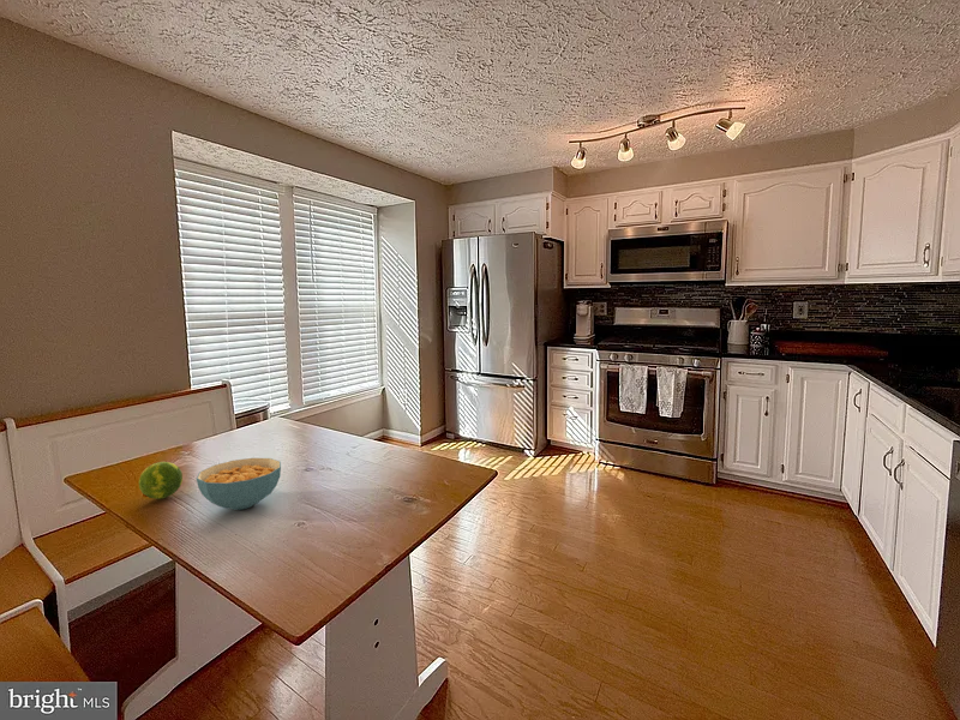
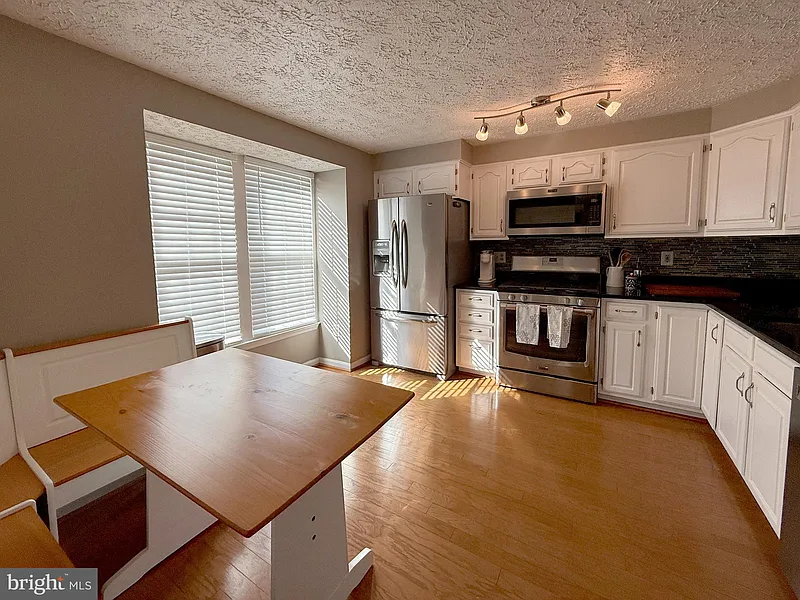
- fruit [138,461,184,500]
- cereal bowl [196,457,282,511]
